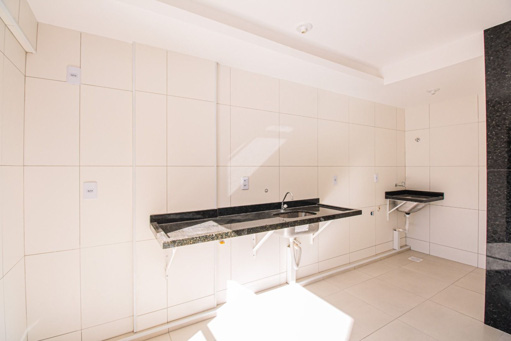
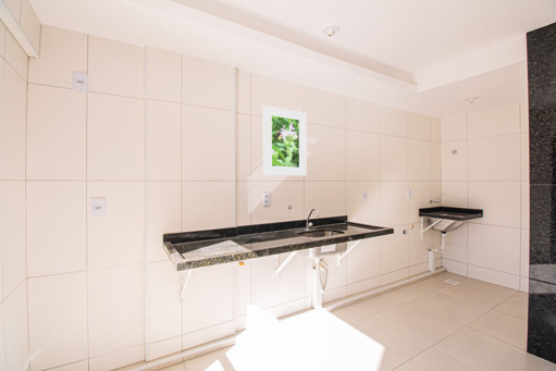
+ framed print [262,104,307,176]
